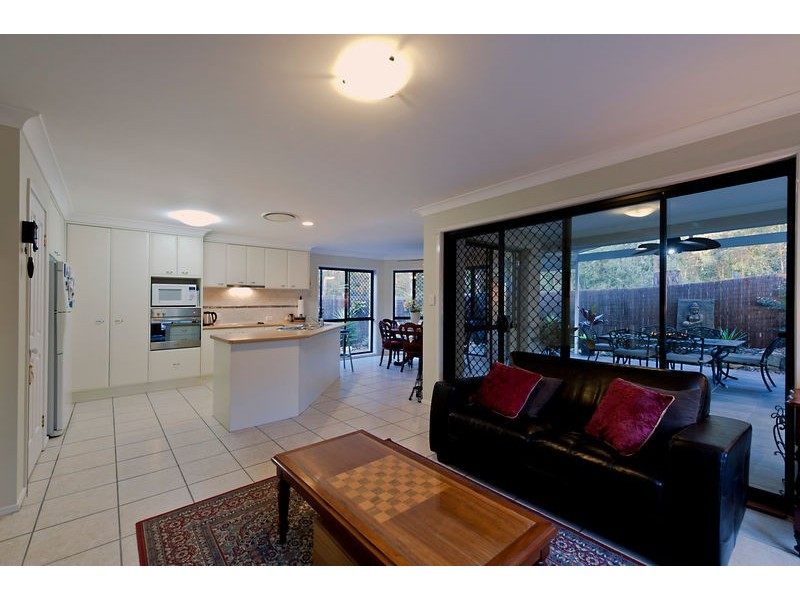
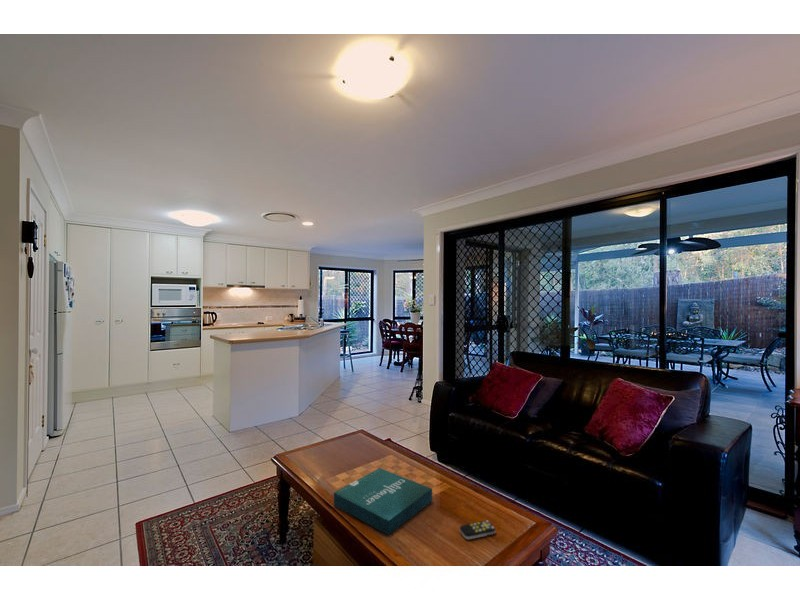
+ remote control [459,520,497,540]
+ pizza box [333,467,433,536]
